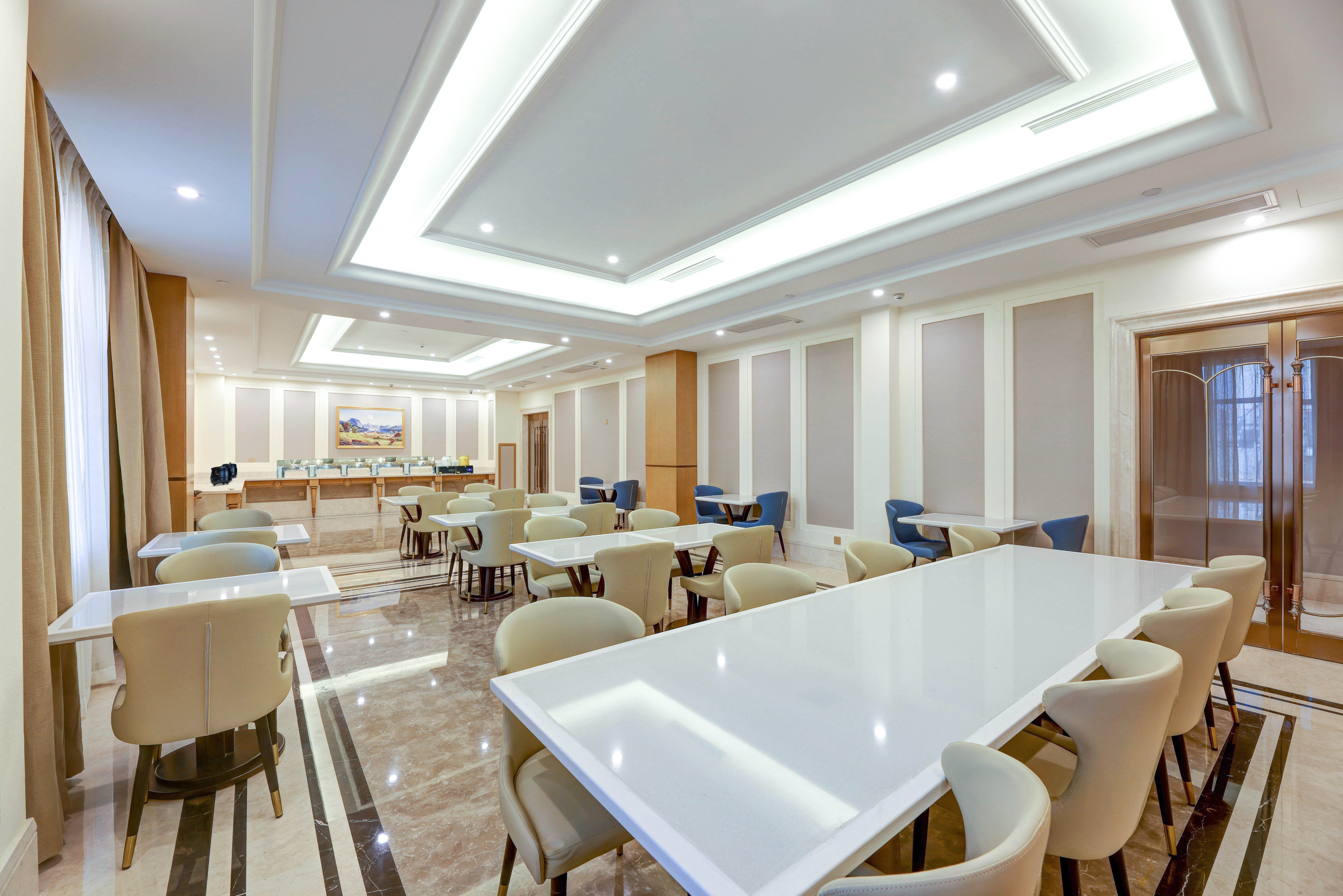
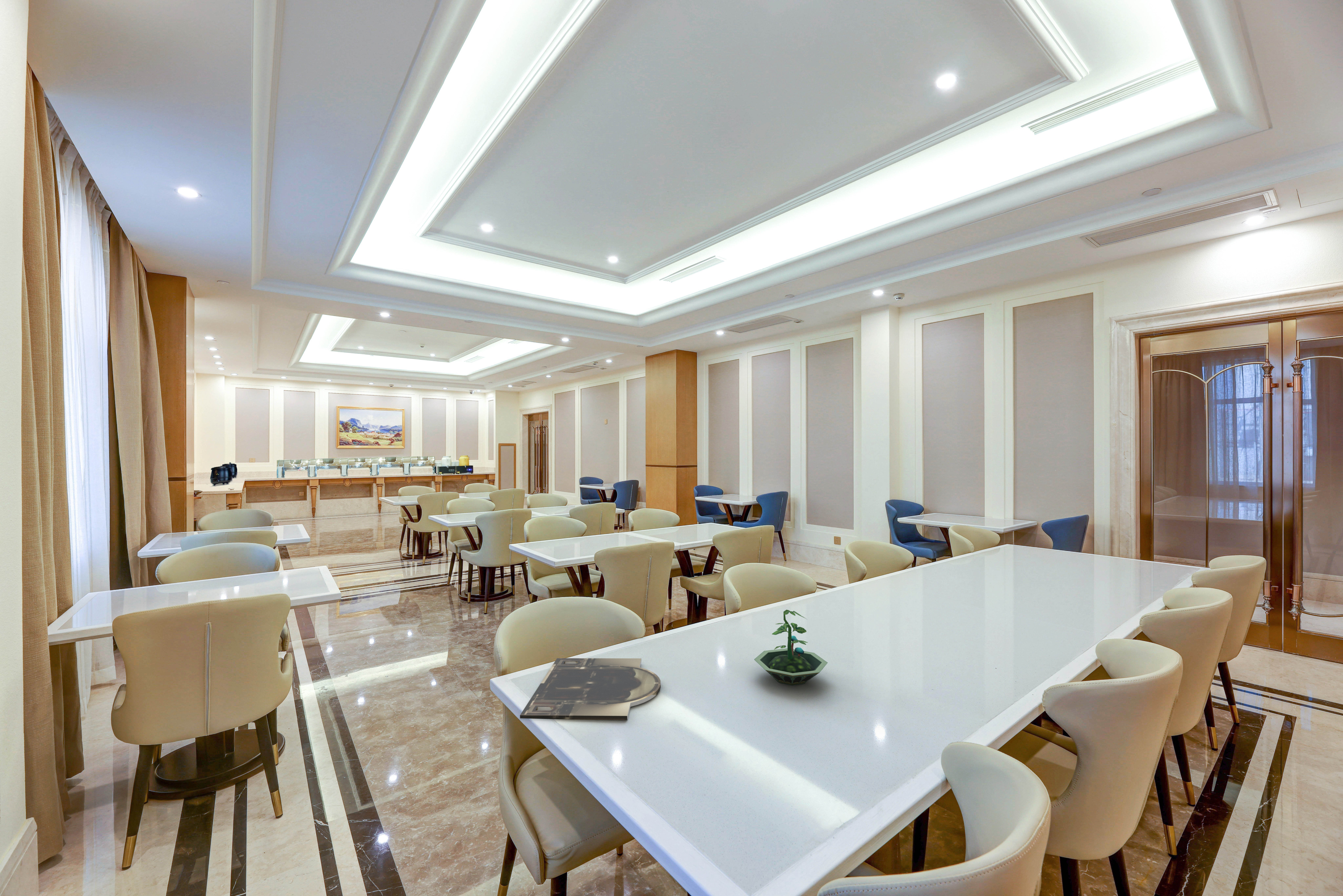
+ picture frame [520,658,661,720]
+ terrarium [754,609,828,686]
